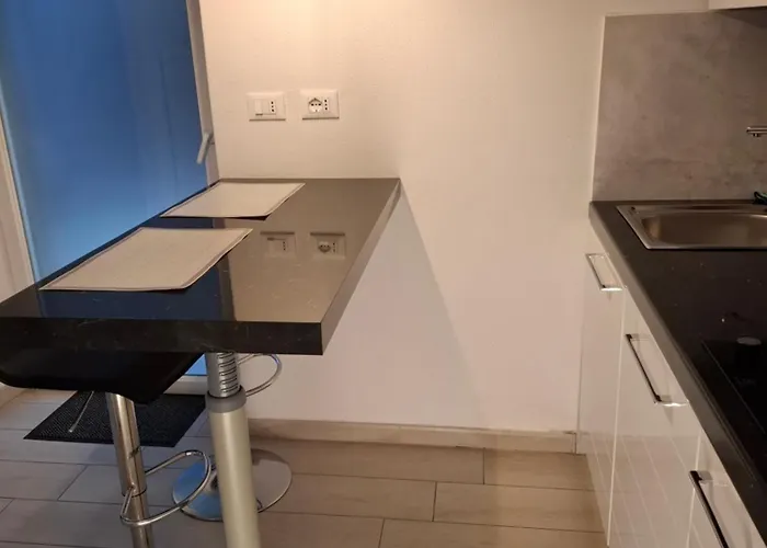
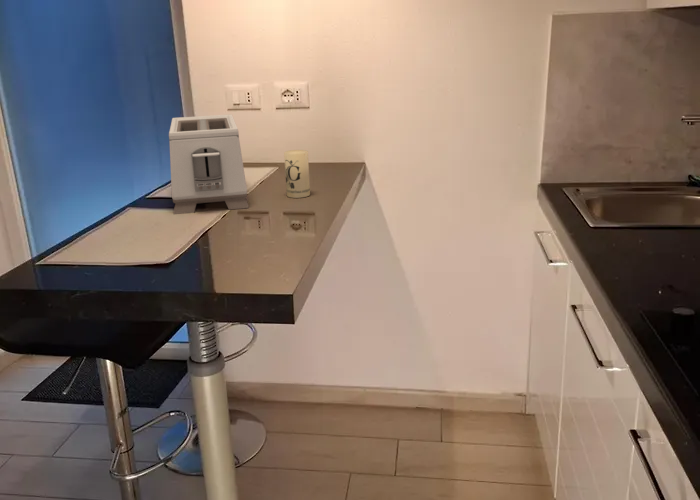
+ candle [283,149,311,199]
+ toaster [168,113,250,215]
